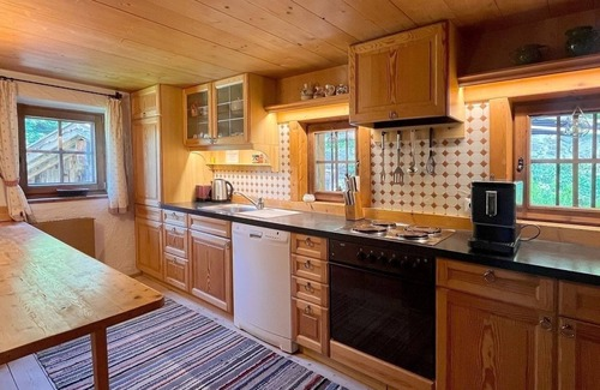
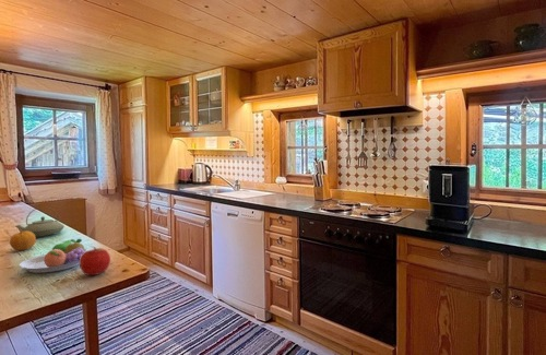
+ fruit bowl [19,238,87,274]
+ apple [79,247,111,276]
+ teapot [14,206,66,238]
+ fruit [9,228,37,251]
